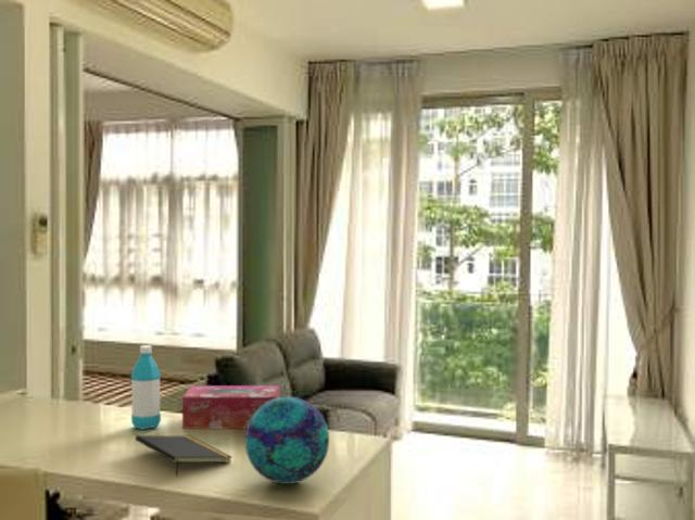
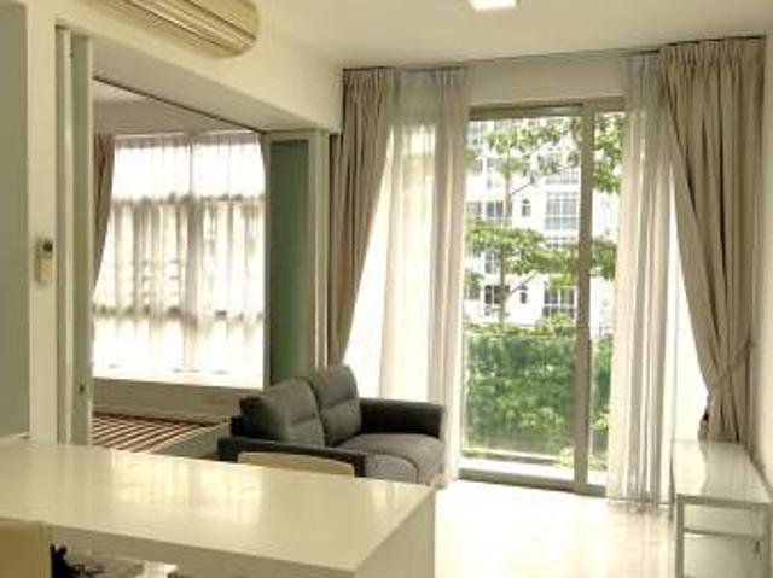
- decorative ball [244,396,330,485]
- water bottle [130,344,162,431]
- tissue box [181,384,281,430]
- notepad [135,434,233,478]
